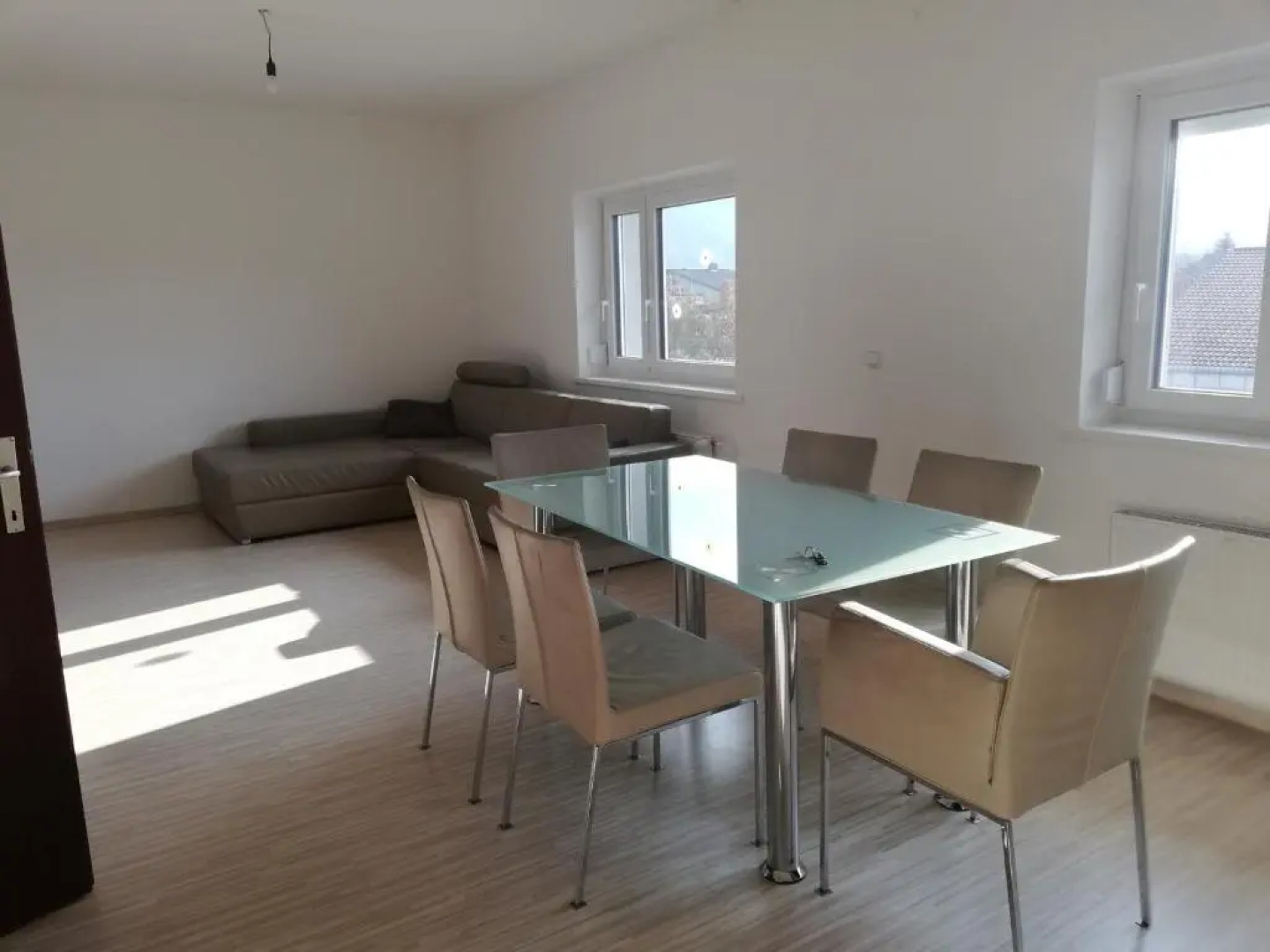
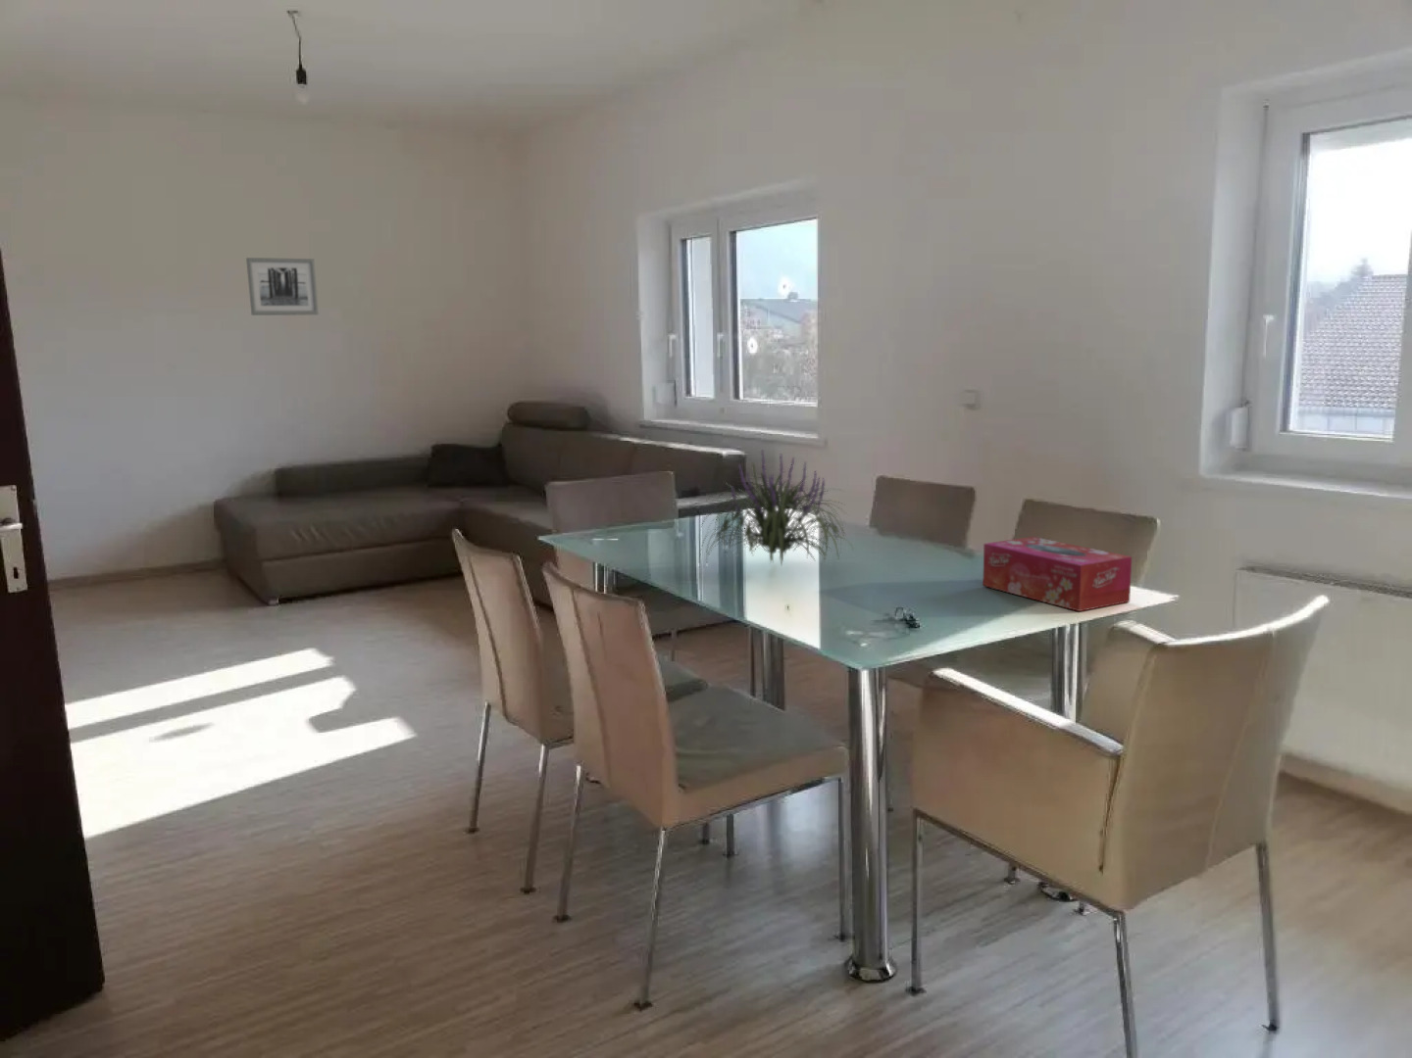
+ plant [694,449,855,566]
+ wall art [245,257,320,317]
+ tissue box [983,536,1133,612]
